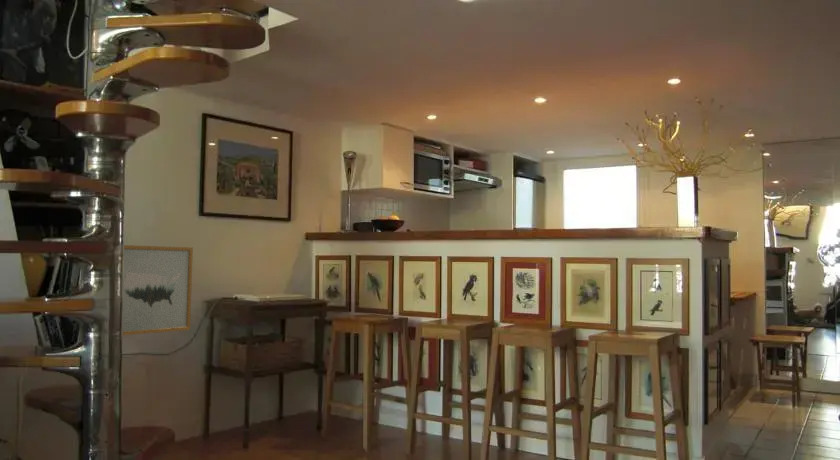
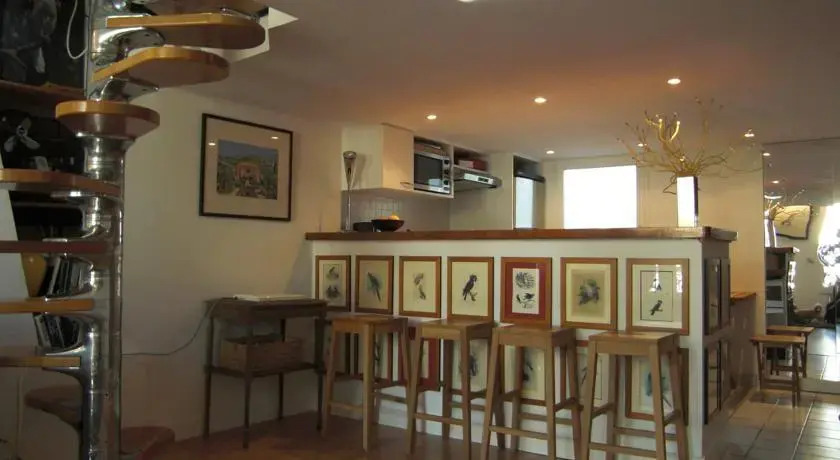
- wall art [122,244,194,336]
